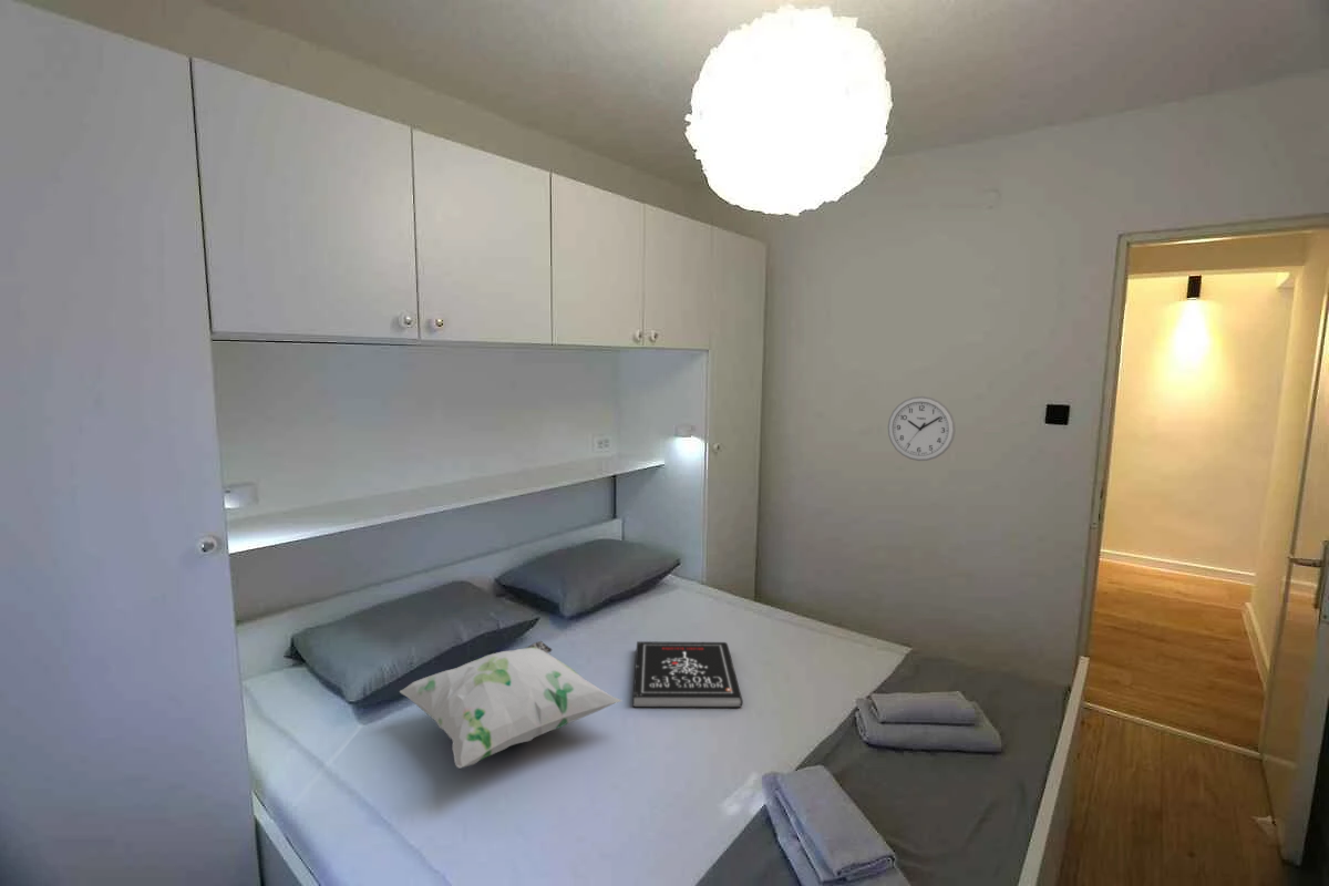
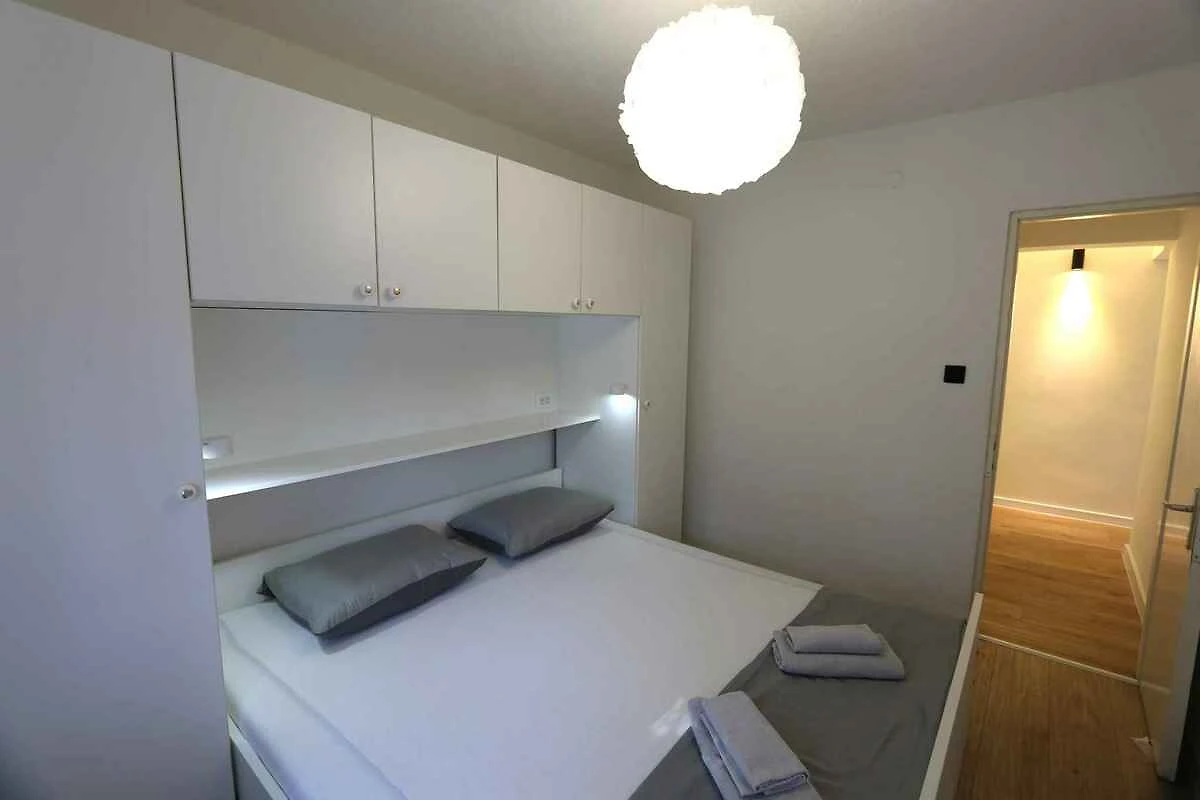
- book [632,640,744,709]
- wall clock [887,395,957,462]
- decorative pillow [399,640,624,770]
